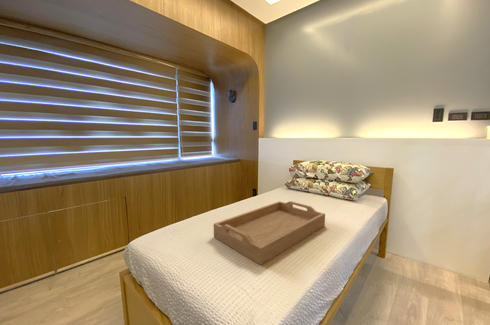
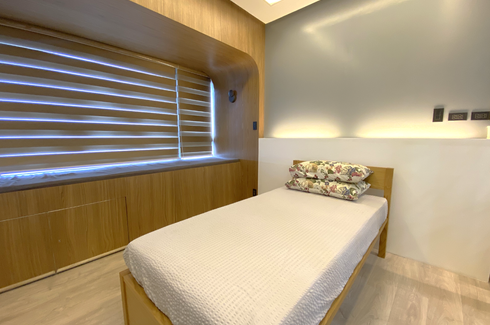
- serving tray [213,200,326,266]
